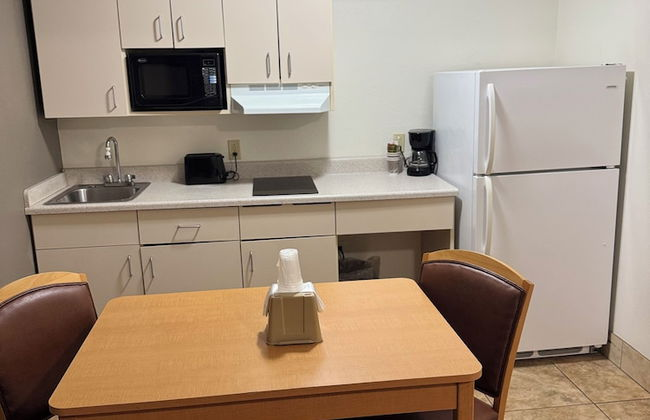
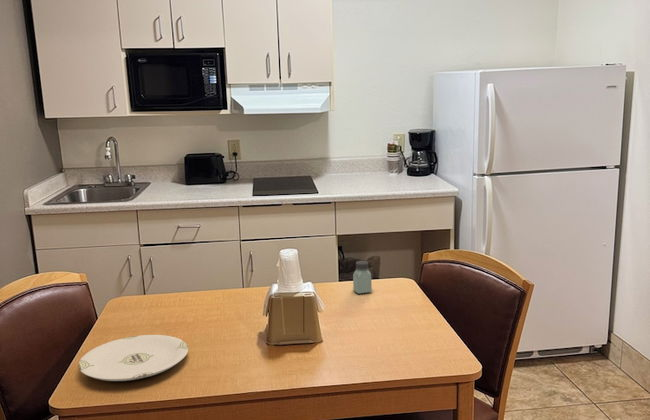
+ saltshaker [352,260,373,295]
+ plate [77,334,189,382]
